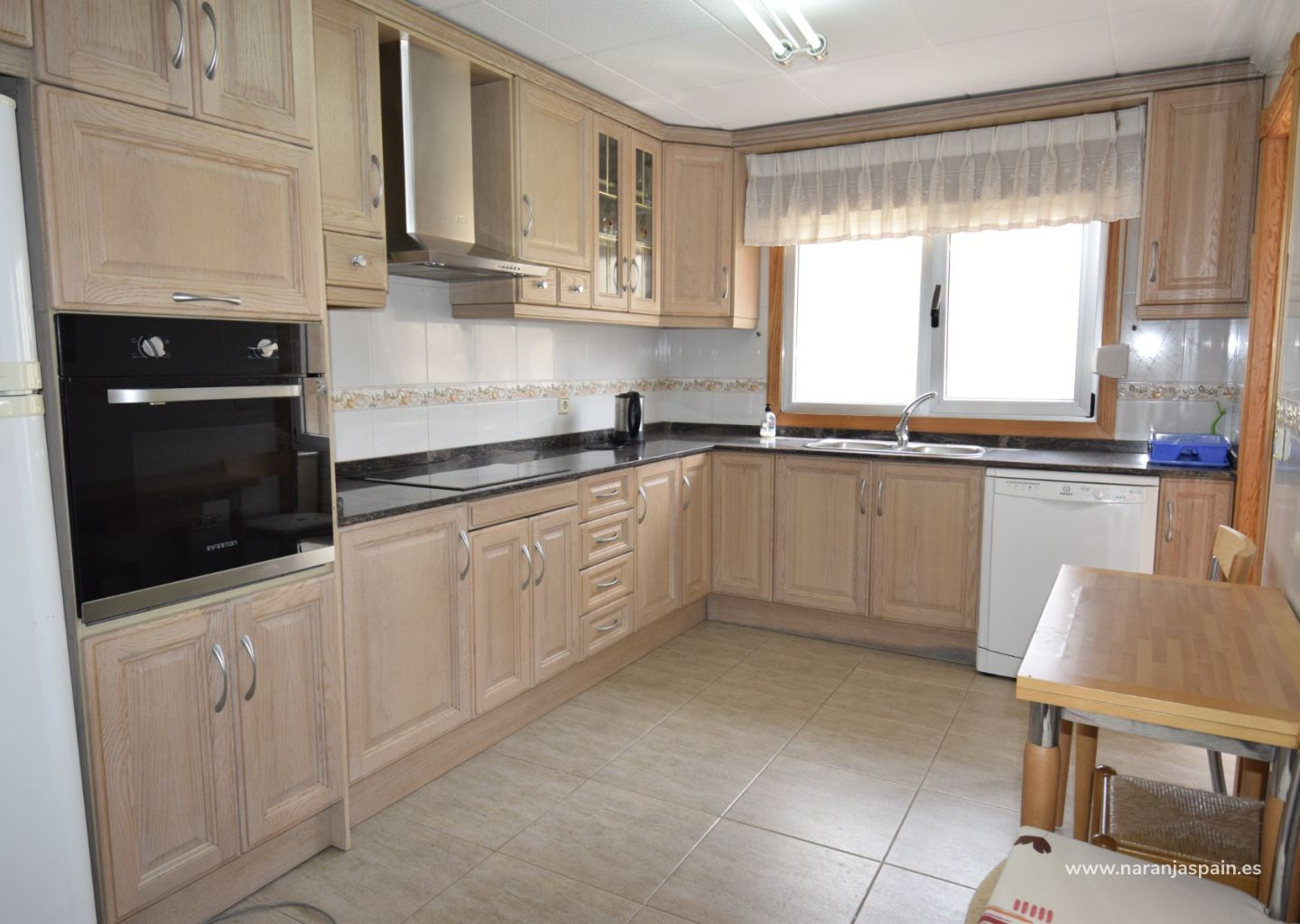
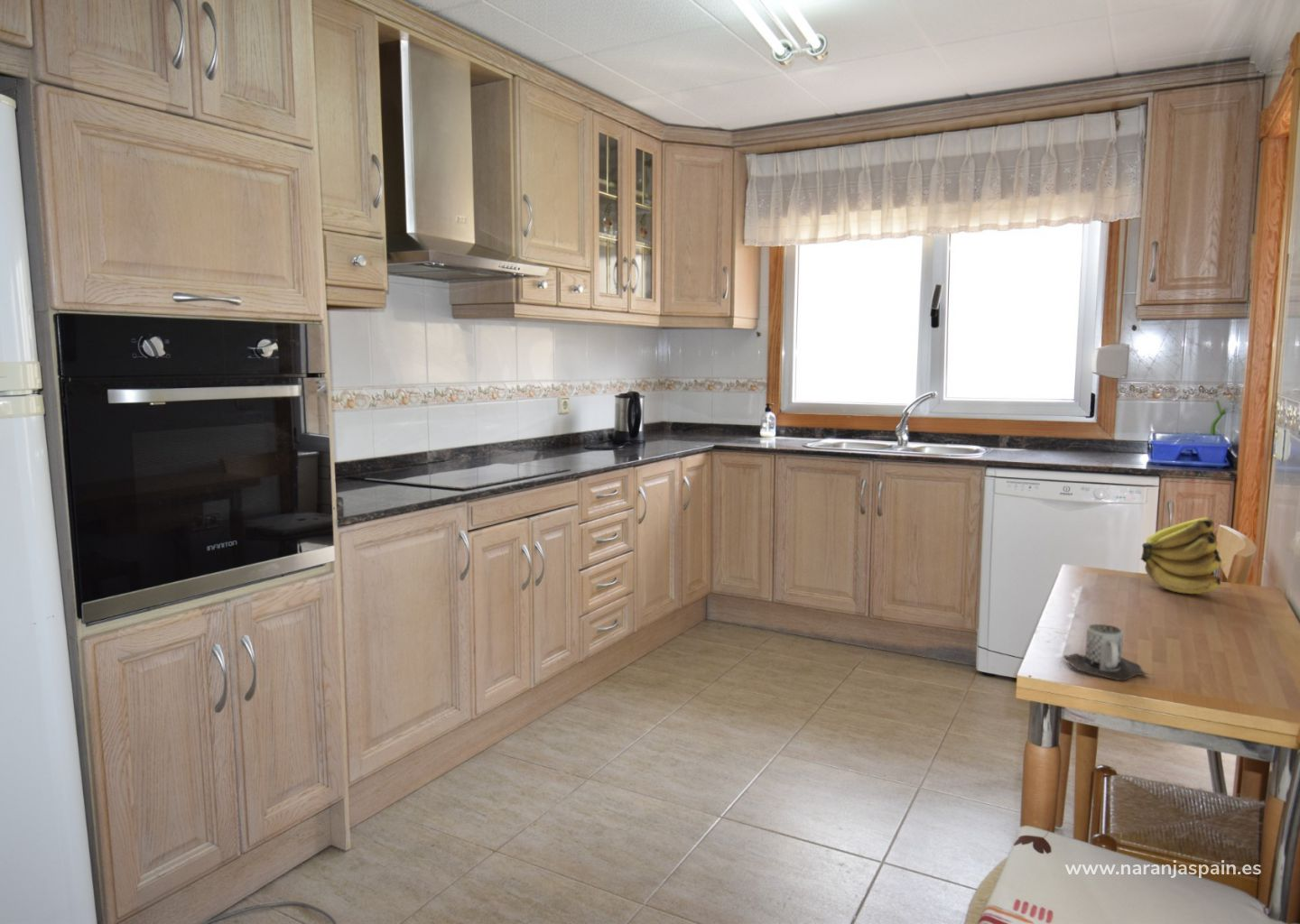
+ banana [1139,516,1222,595]
+ mug [1063,624,1156,681]
